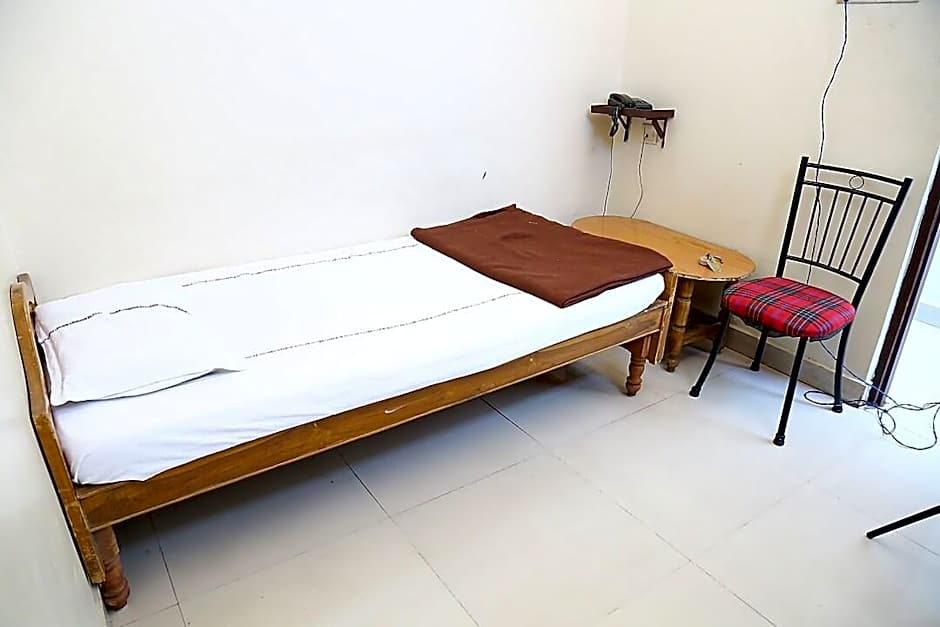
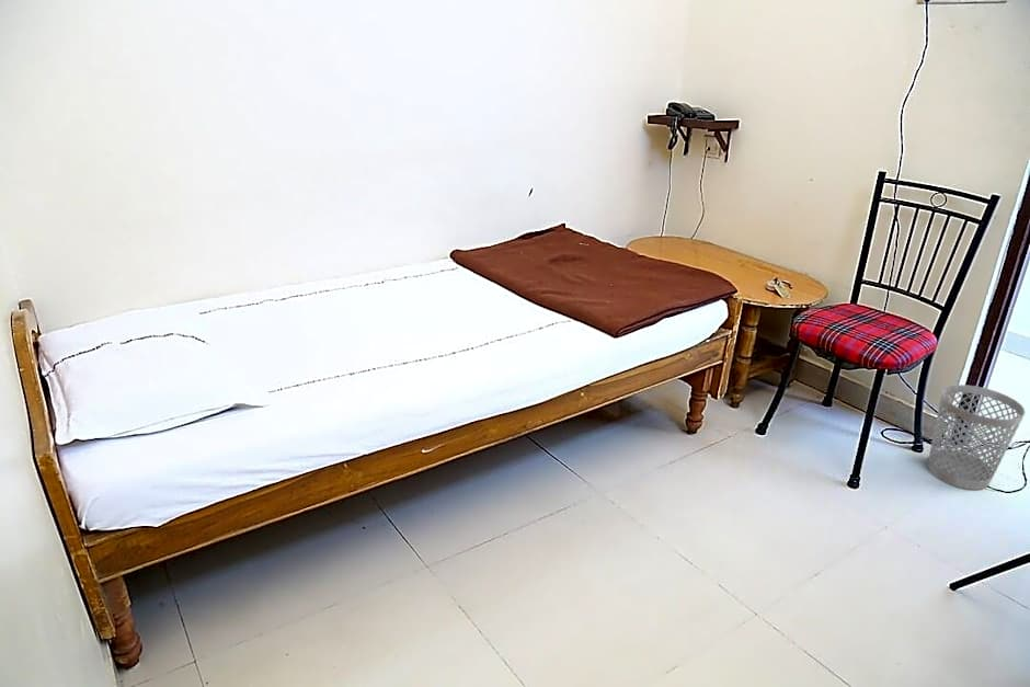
+ wastebasket [927,383,1026,491]
